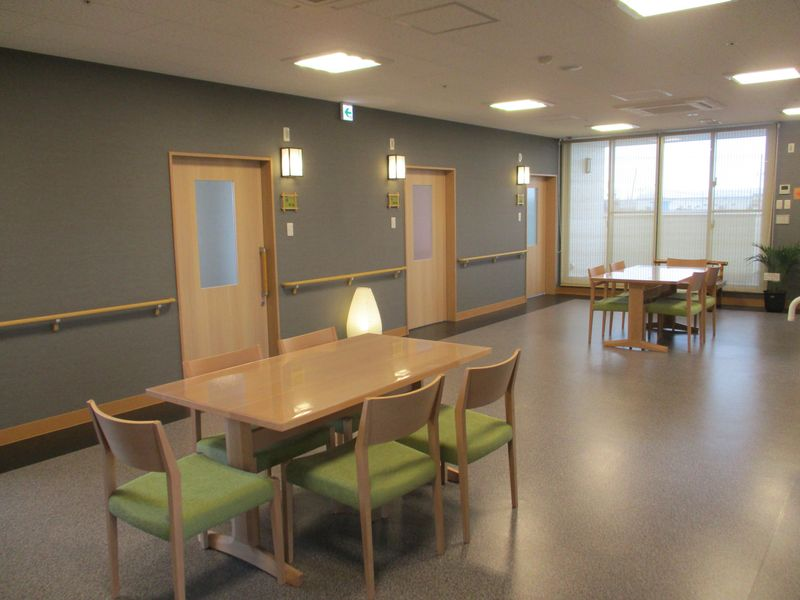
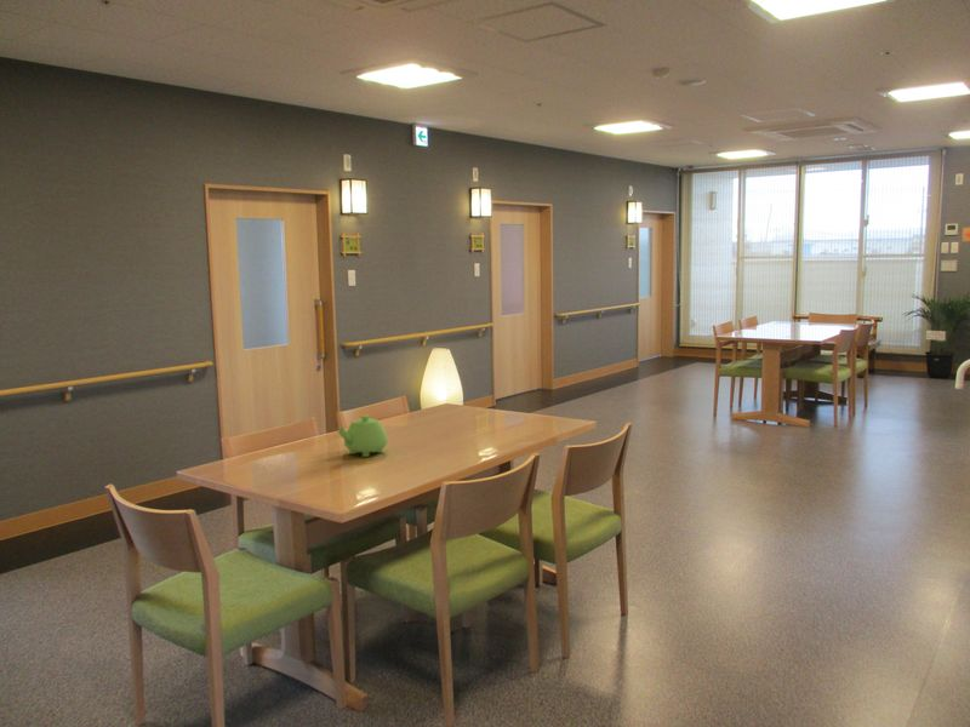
+ teapot [337,414,389,458]
